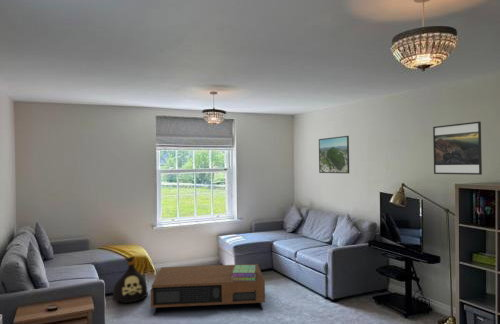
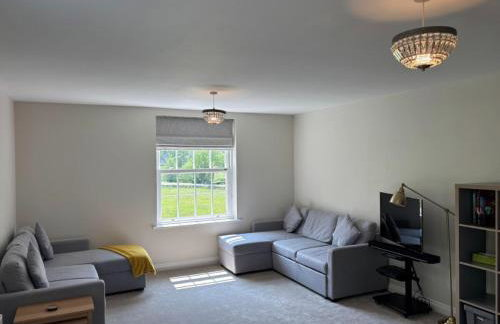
- bag [111,256,149,304]
- coffee table [150,263,266,316]
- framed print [432,120,483,176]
- stack of books [232,264,256,281]
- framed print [318,135,350,174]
